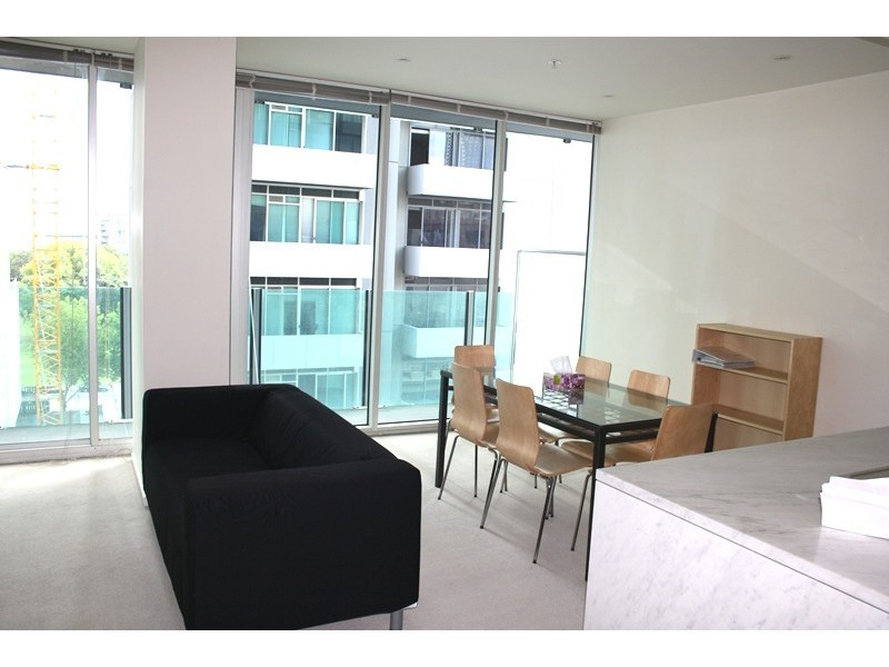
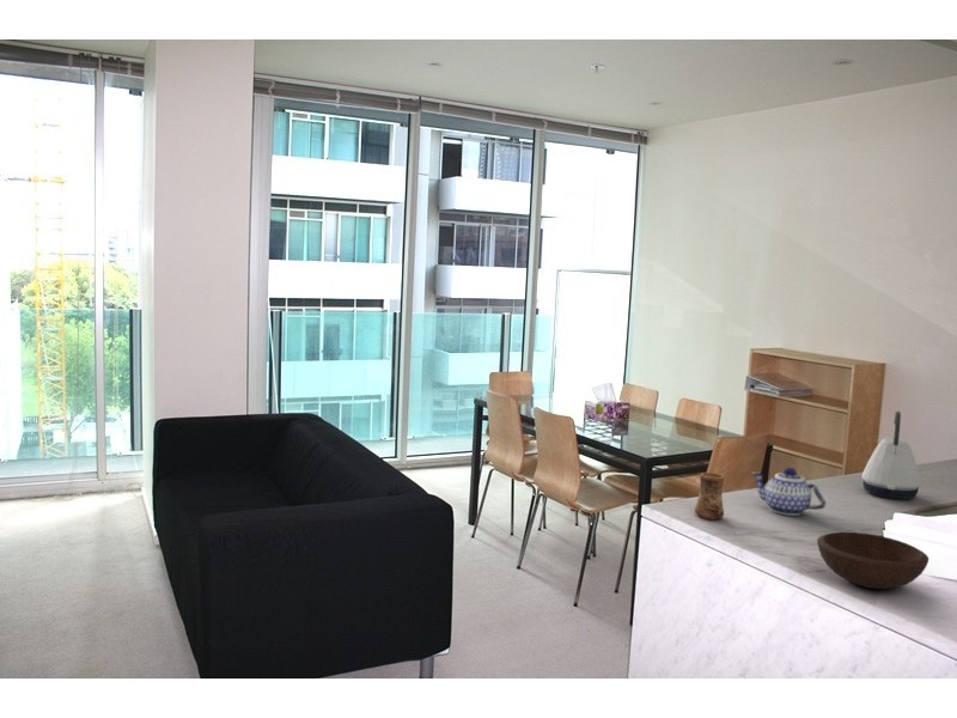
+ teapot [750,467,828,517]
+ kettle [861,410,922,500]
+ cup [693,471,726,522]
+ bowl [816,531,929,590]
